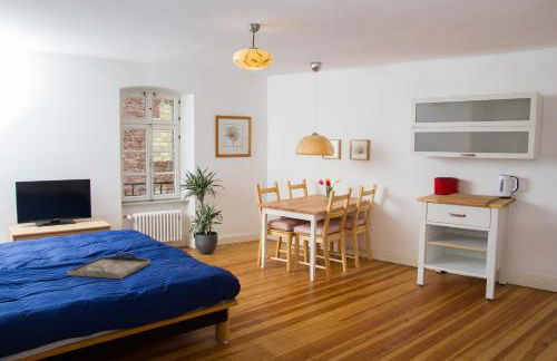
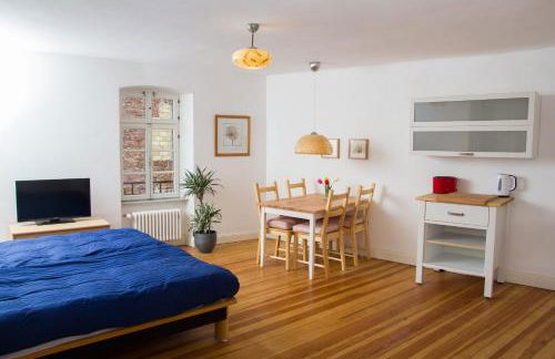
- serving tray [66,251,152,280]
